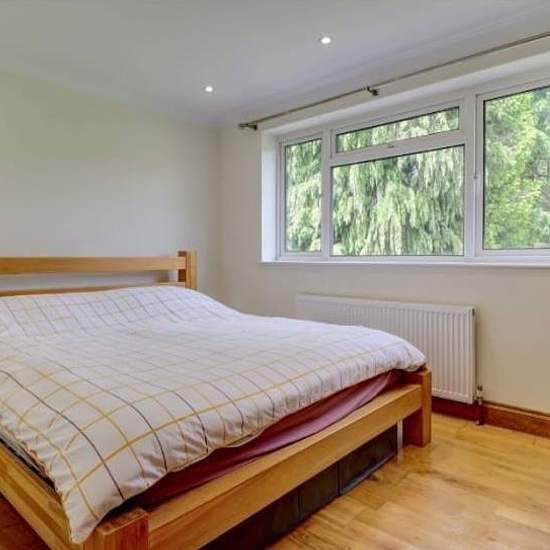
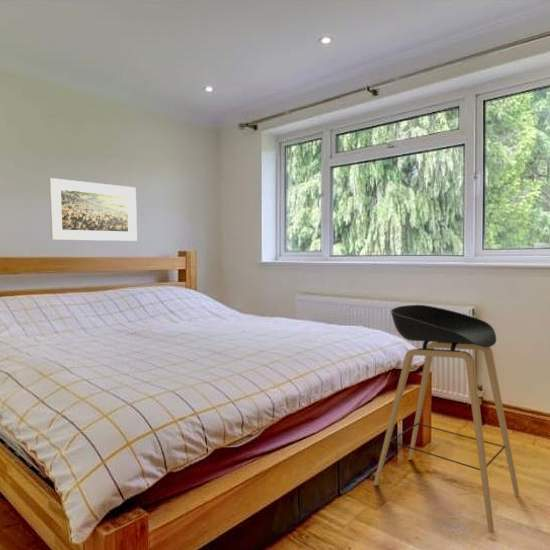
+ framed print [48,177,138,242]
+ stool [373,304,520,533]
